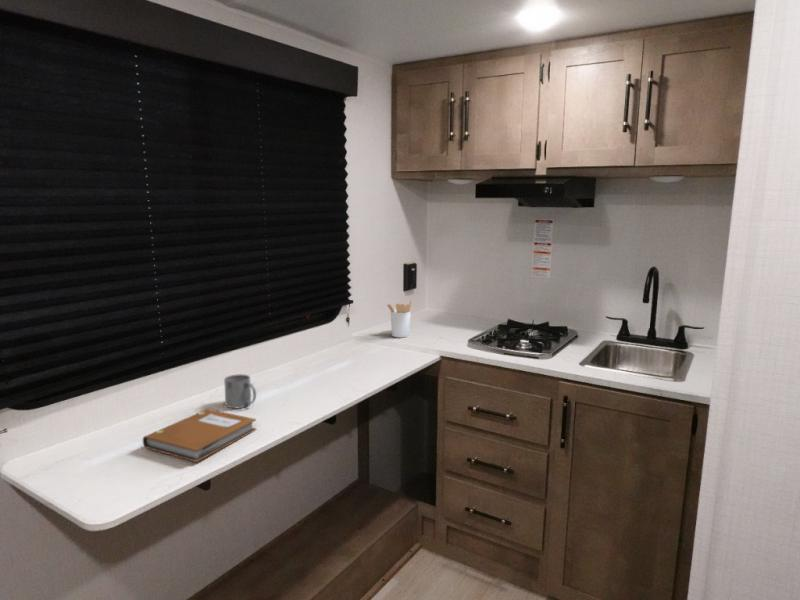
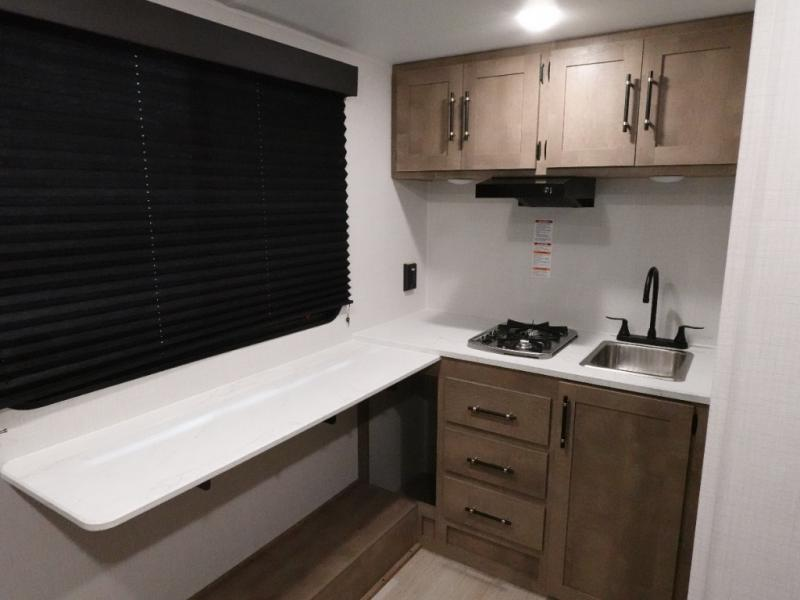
- notebook [142,408,257,463]
- mug [223,373,257,409]
- utensil holder [386,298,413,339]
